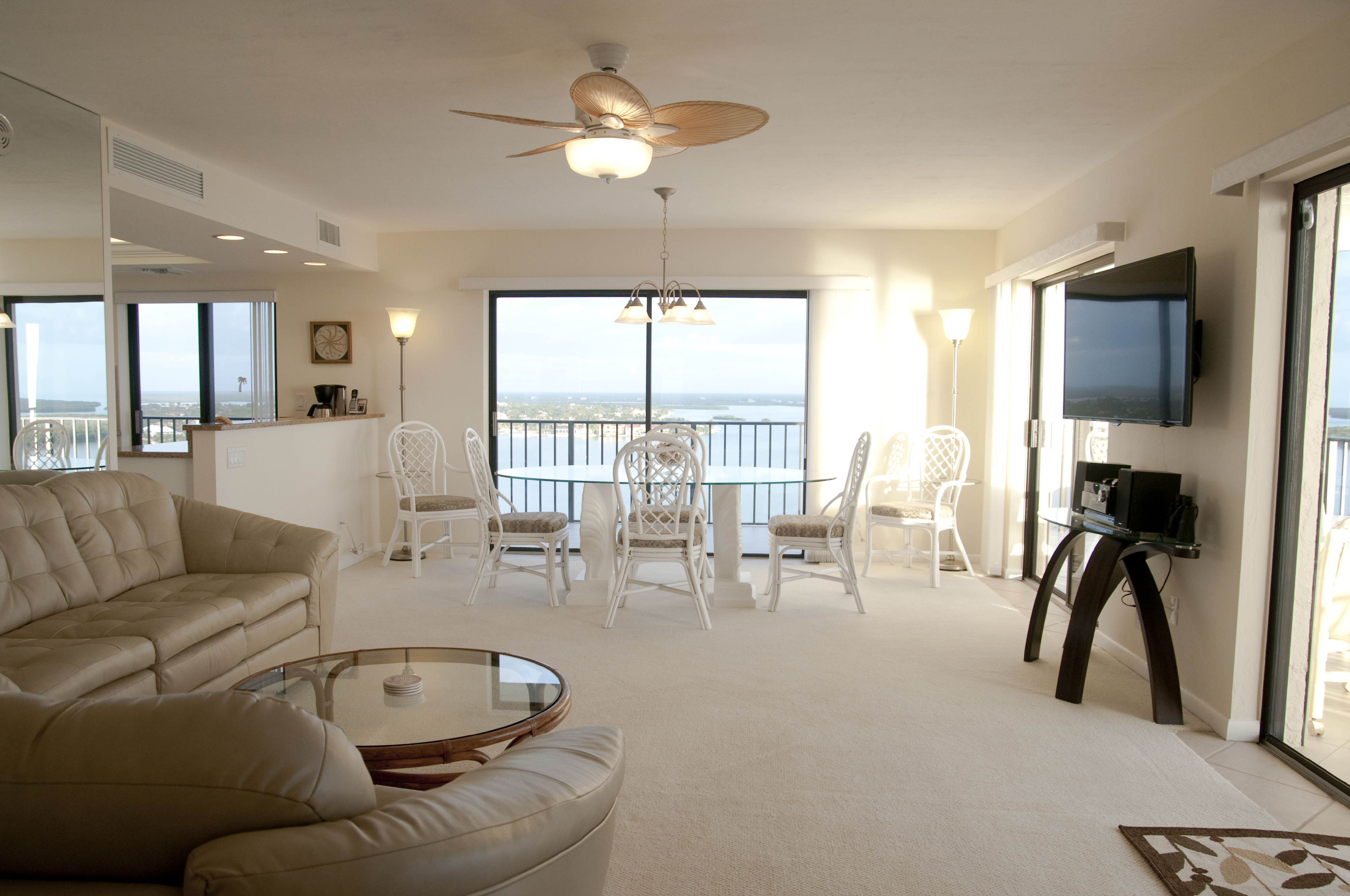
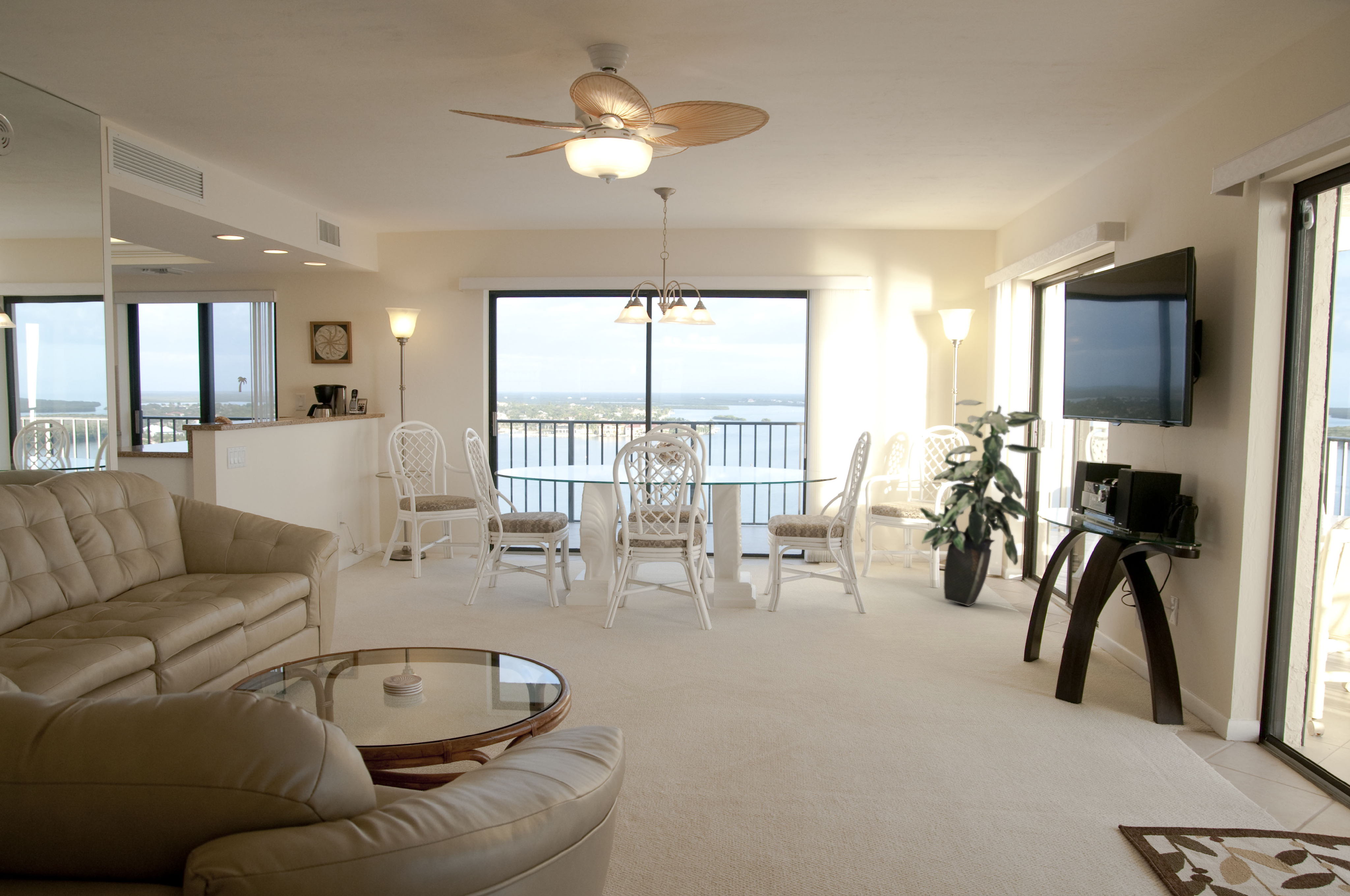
+ indoor plant [919,399,1042,606]
